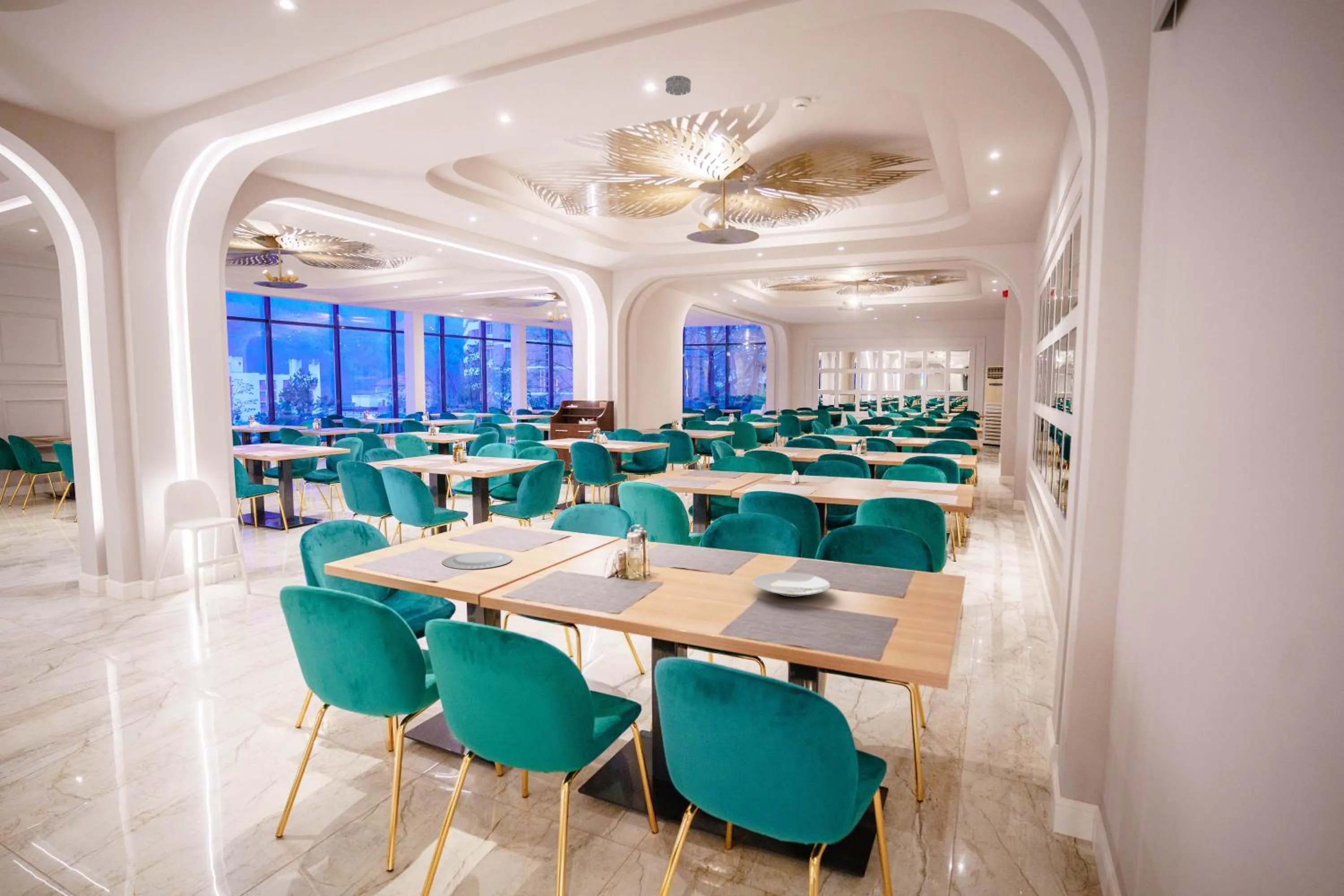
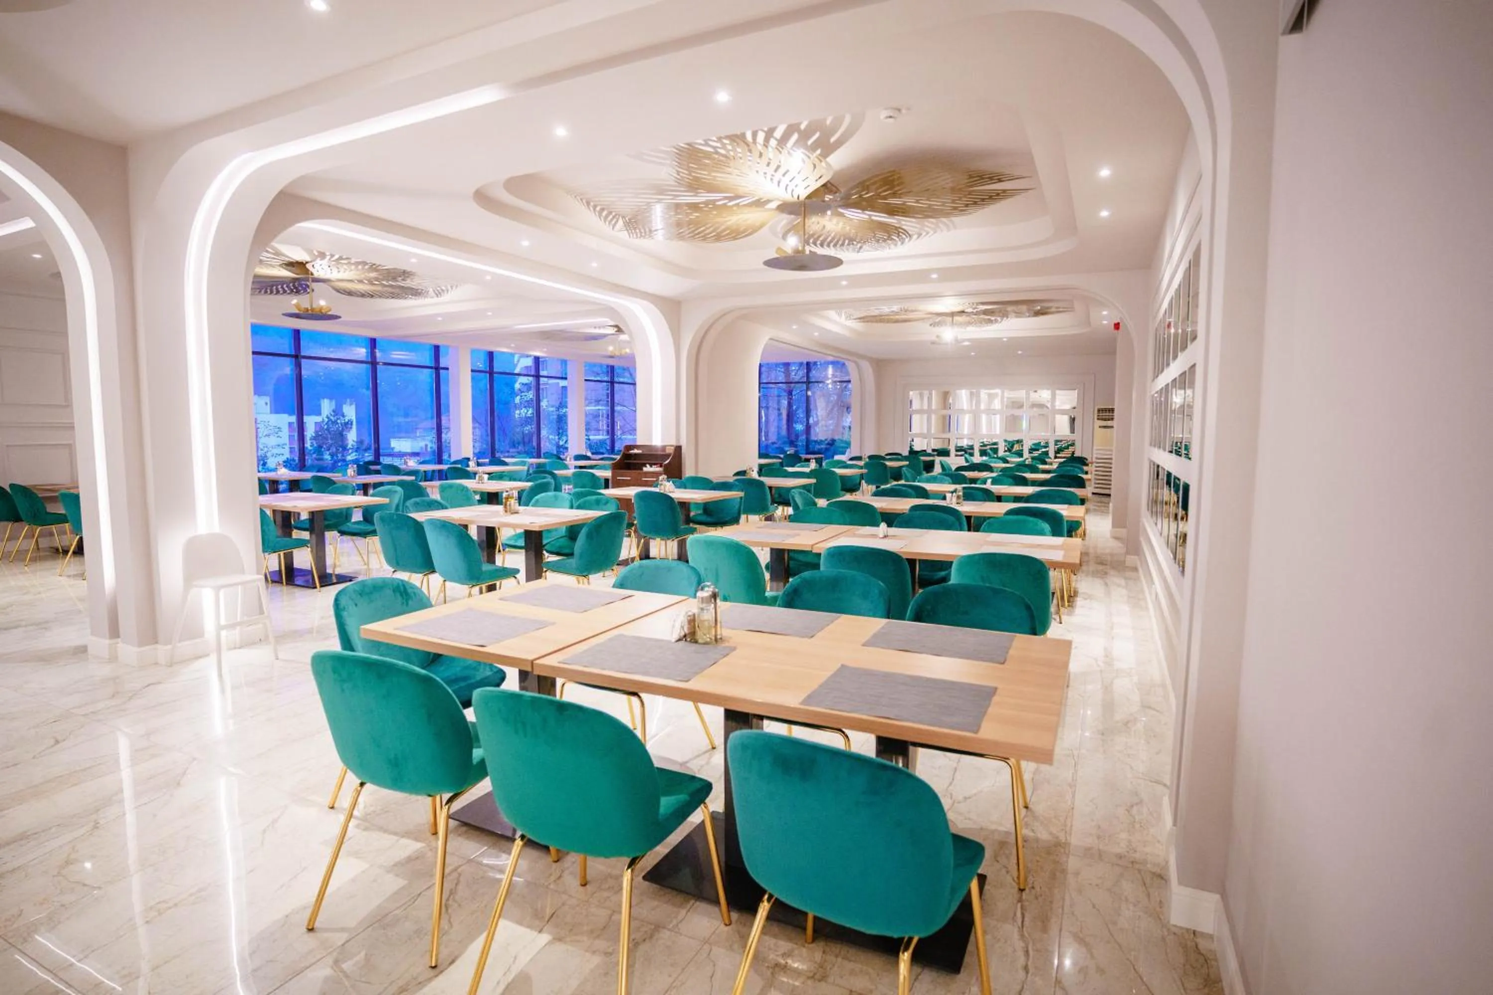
- chinaware [442,551,513,570]
- smoke detector [665,75,691,96]
- plate [752,572,831,598]
